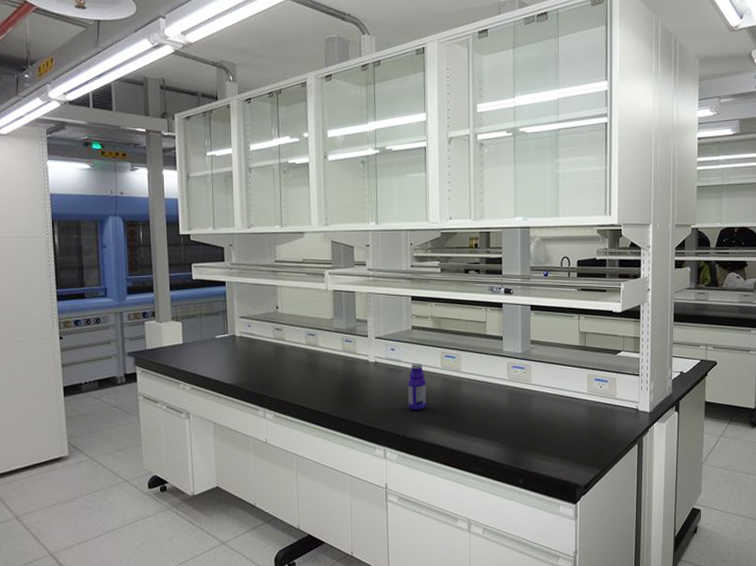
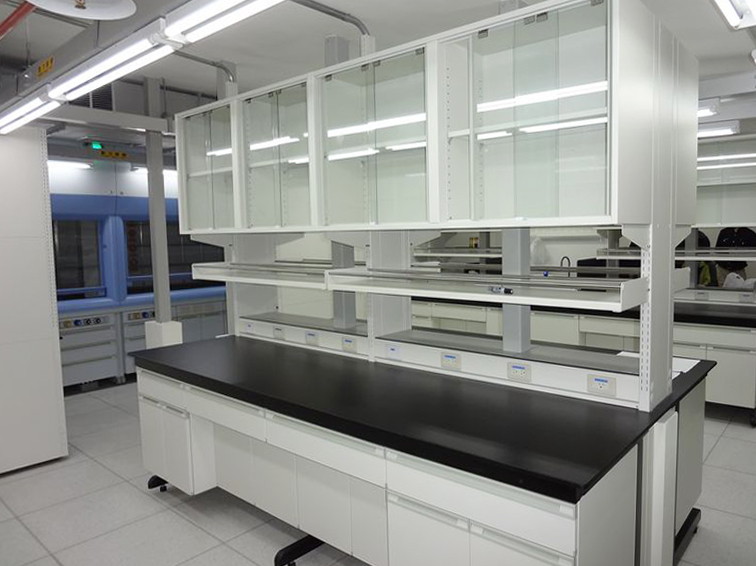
- bottle [407,362,427,410]
